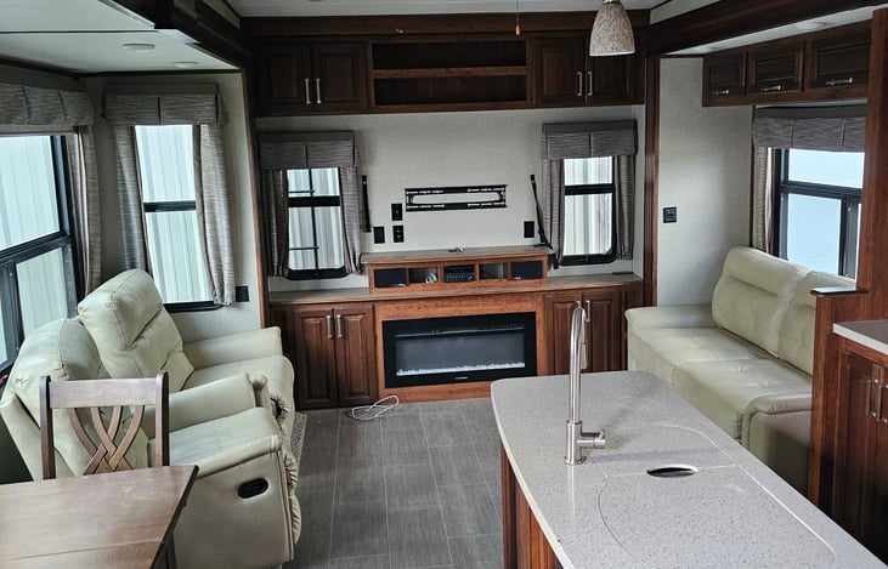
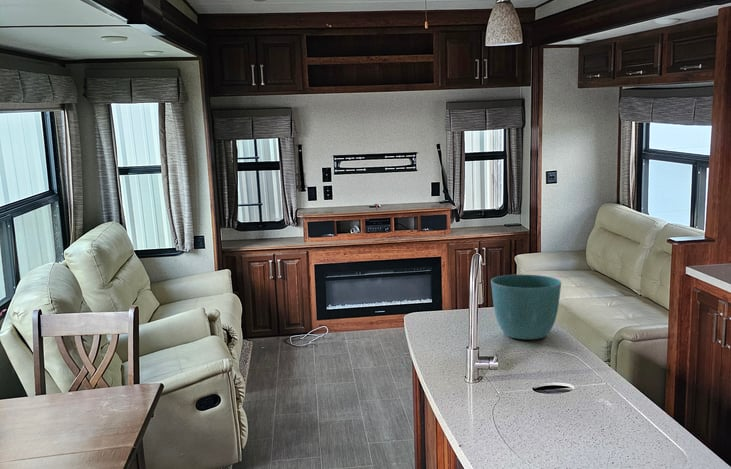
+ flower pot [490,274,562,340]
